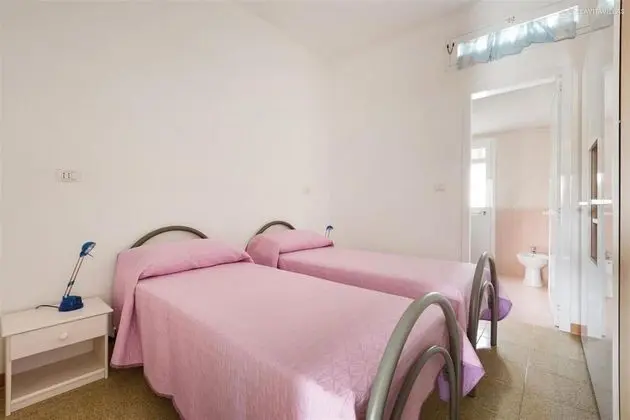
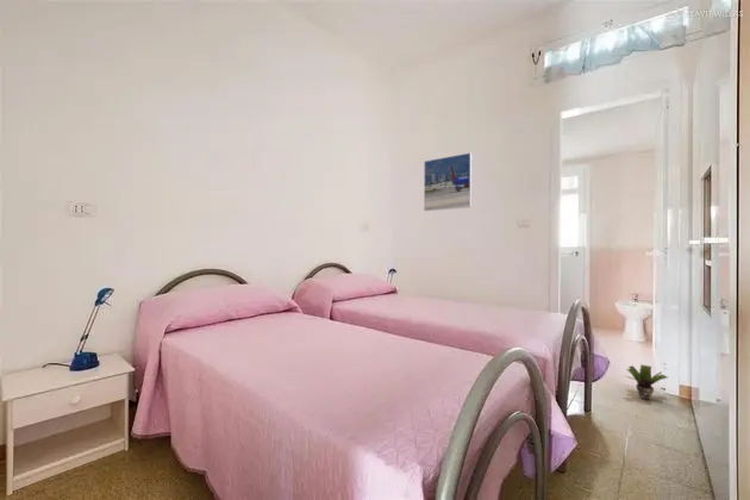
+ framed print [423,152,473,212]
+ potted plant [626,363,669,401]
